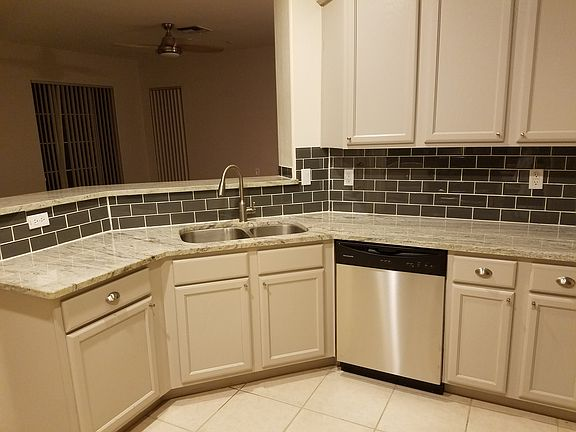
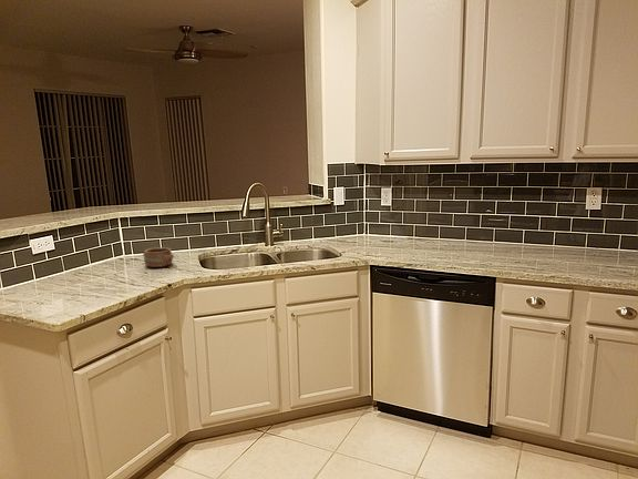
+ pottery [142,246,175,268]
